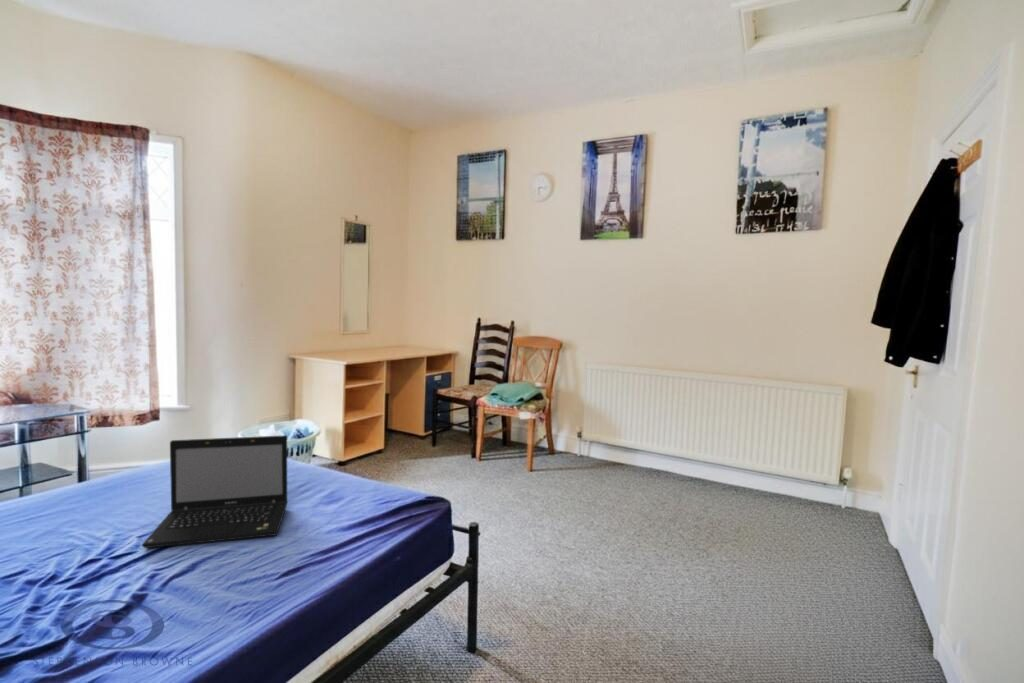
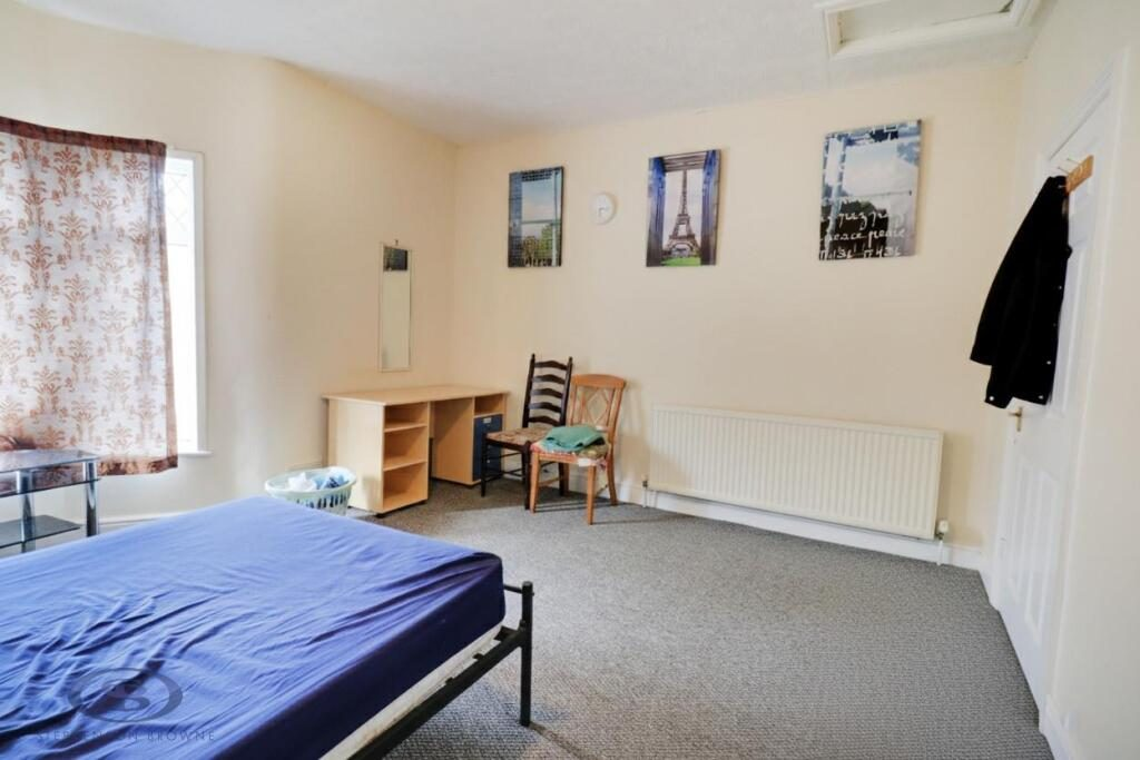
- laptop [141,434,289,549]
